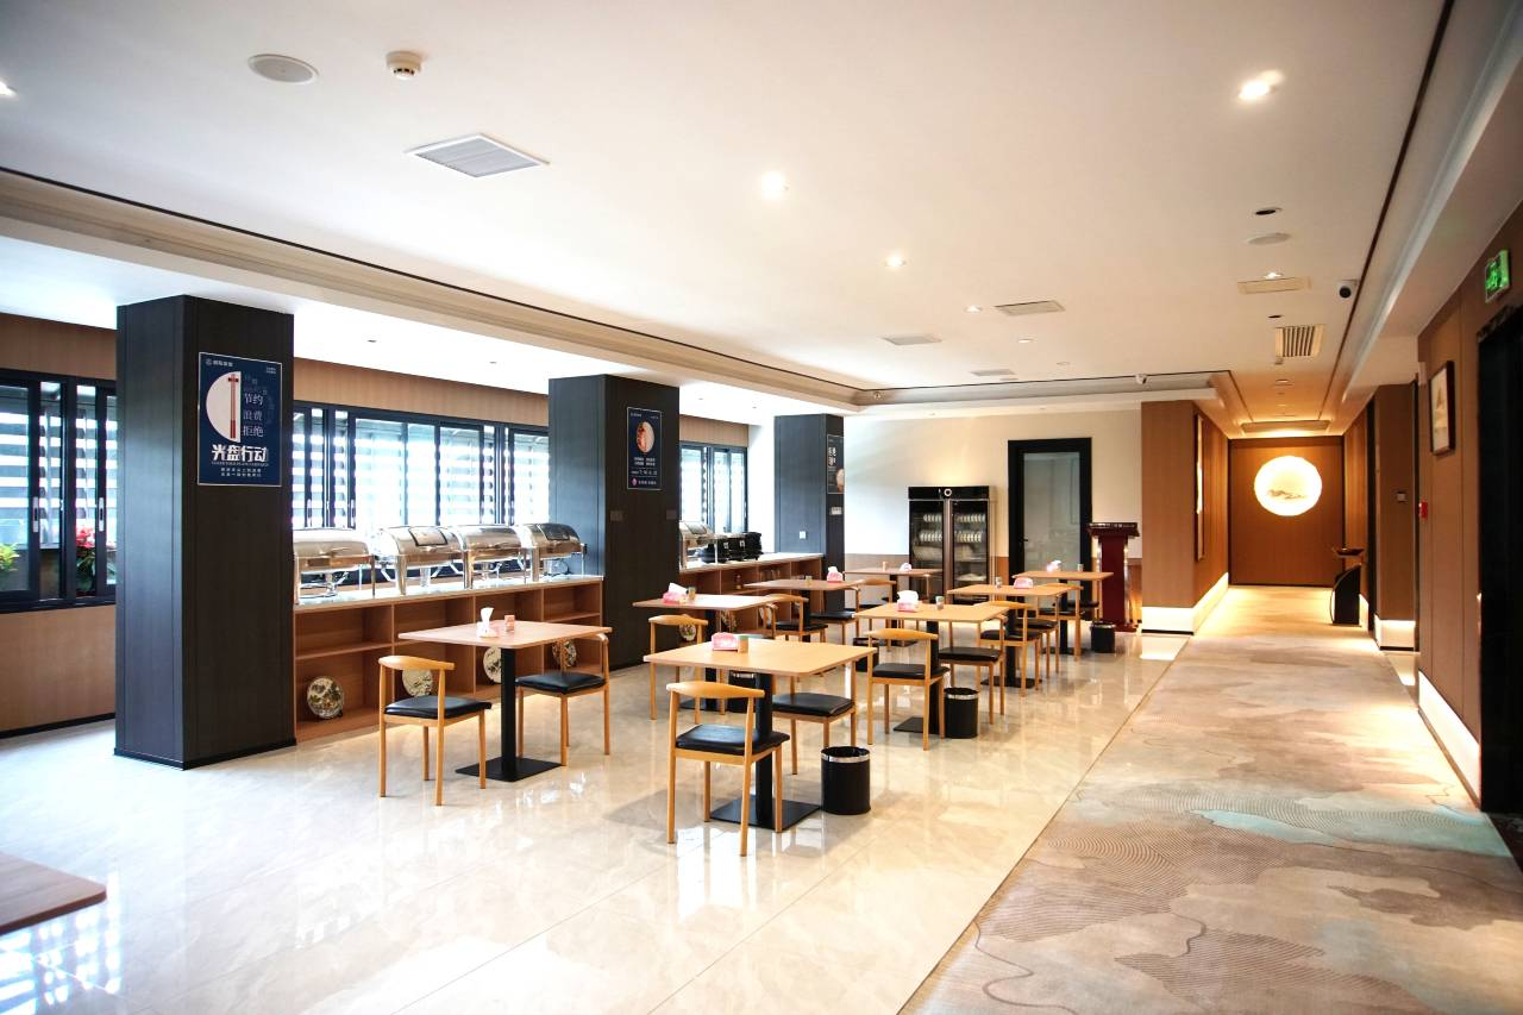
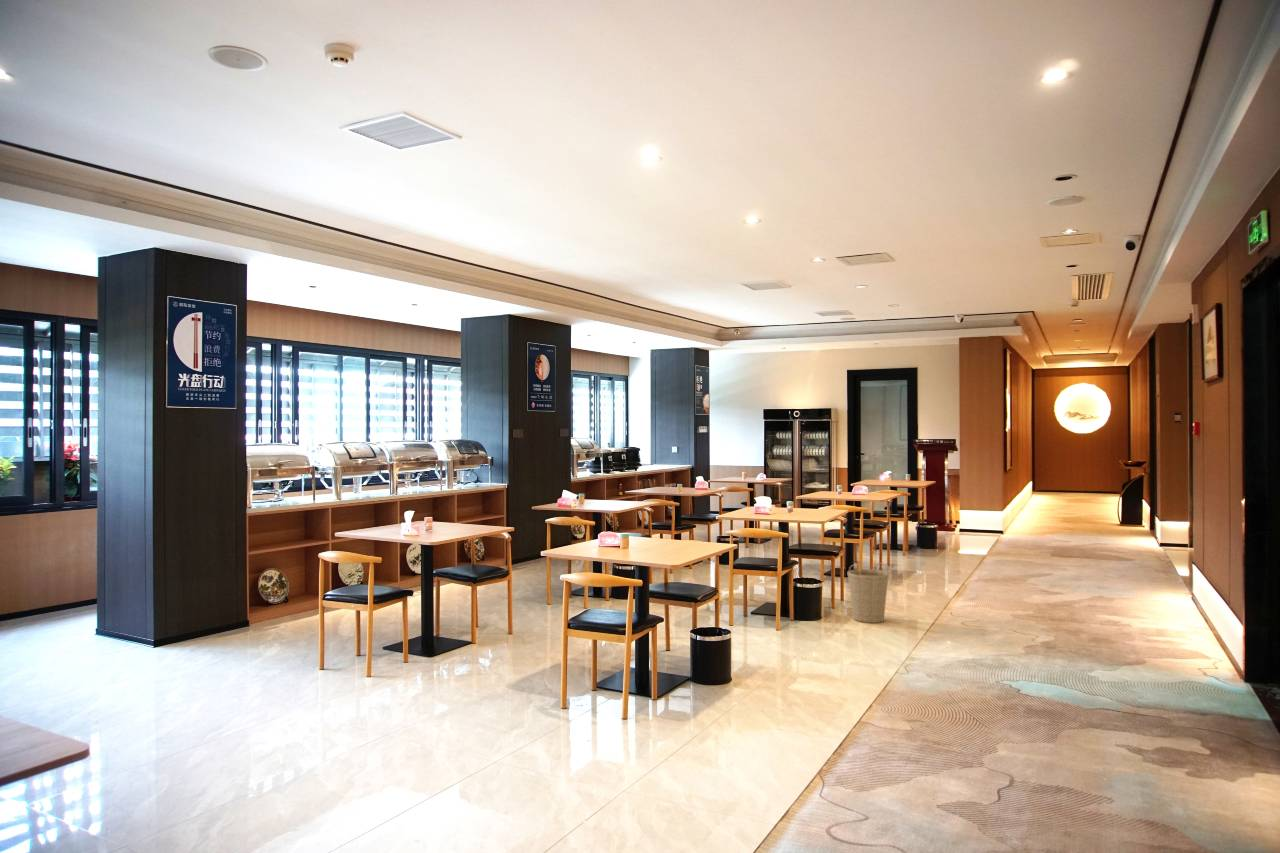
+ basket [847,562,890,624]
